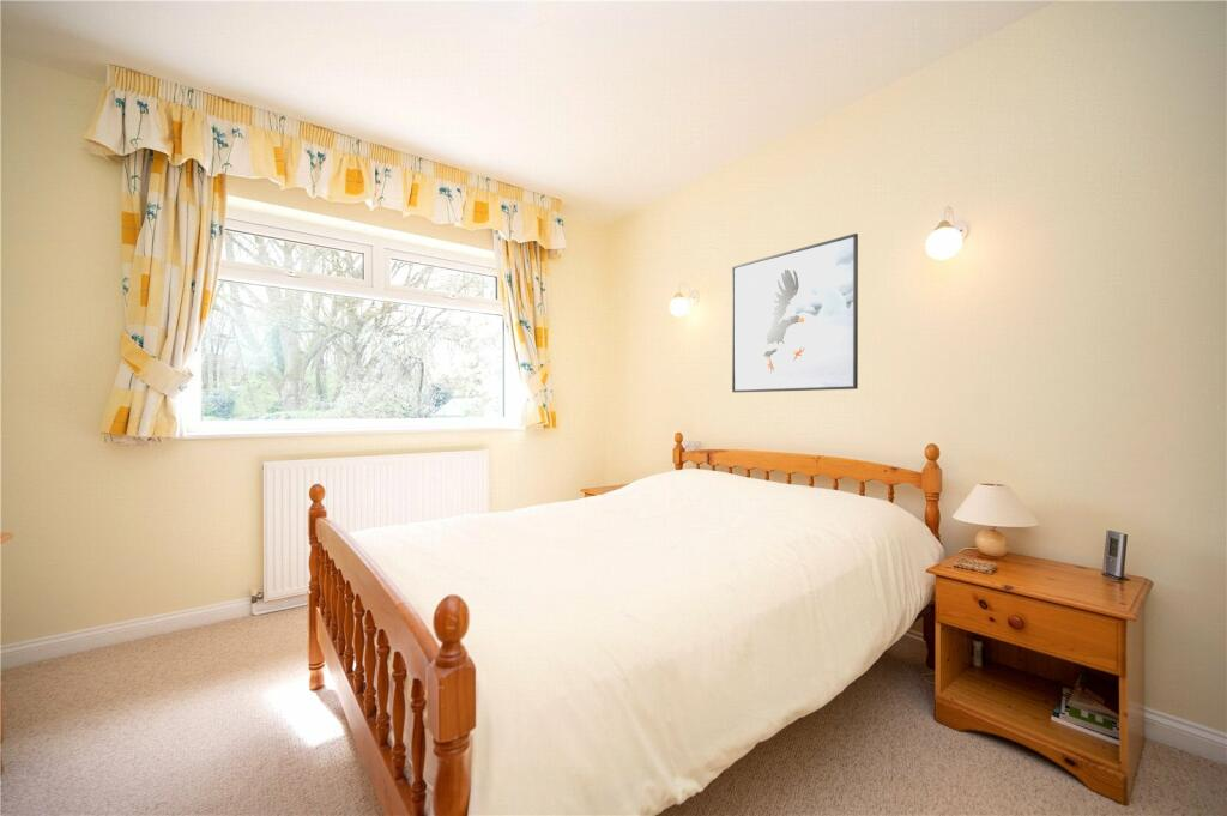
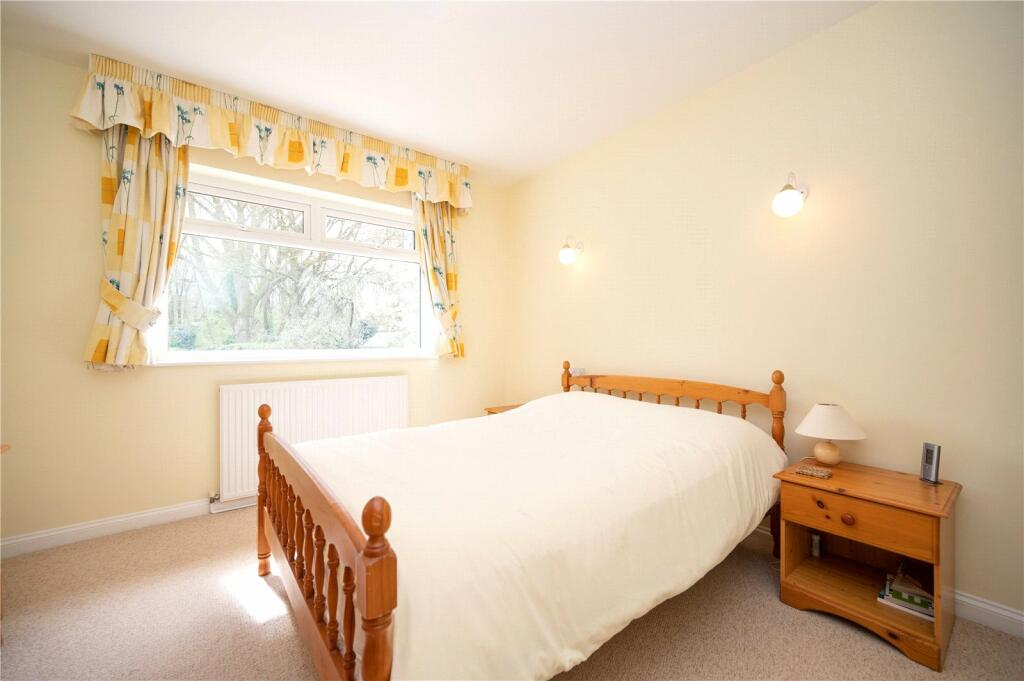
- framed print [731,232,859,393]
